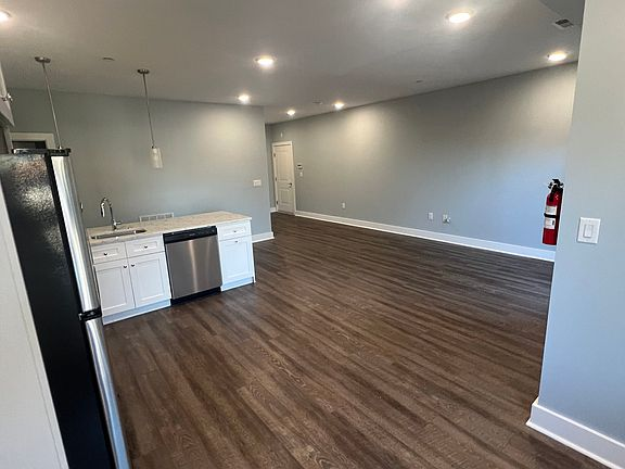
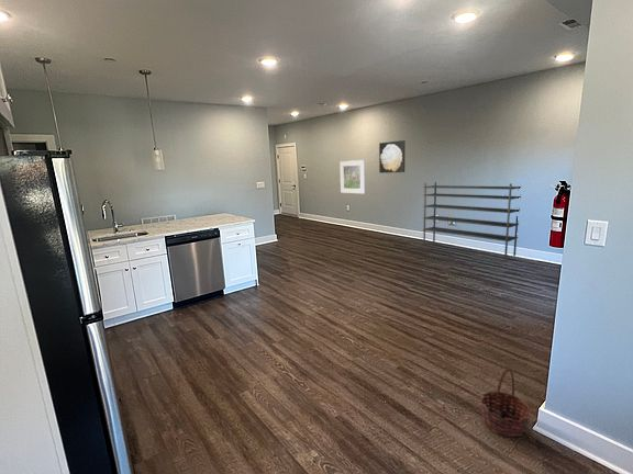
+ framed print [338,159,366,194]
+ basket [479,369,531,438]
+ wall art [378,139,406,174]
+ shelving unit [422,181,522,261]
